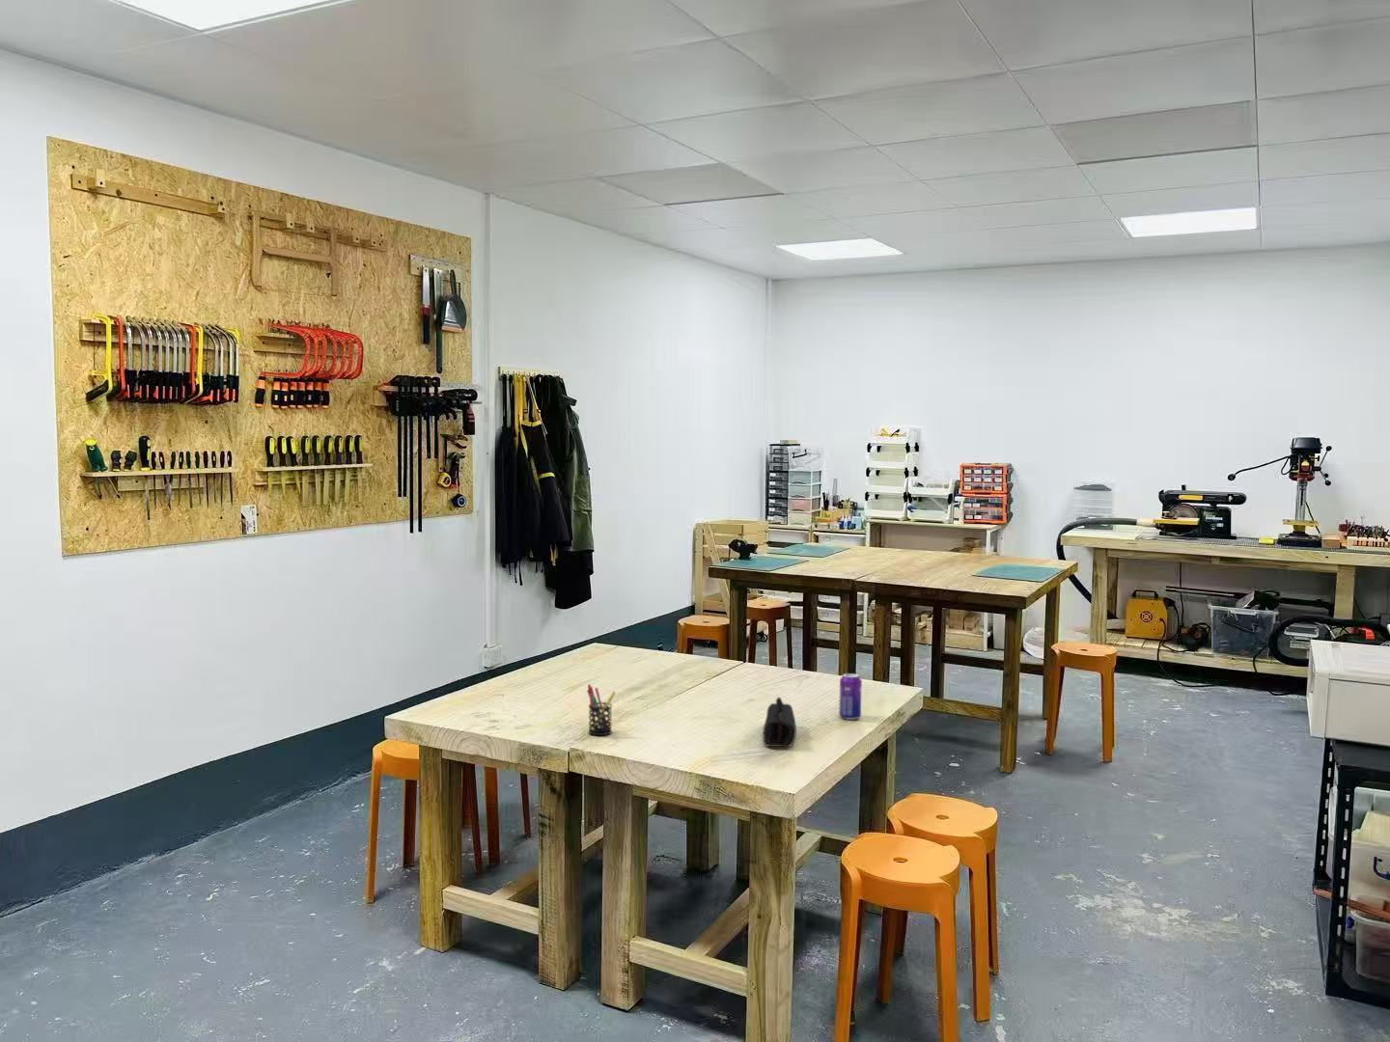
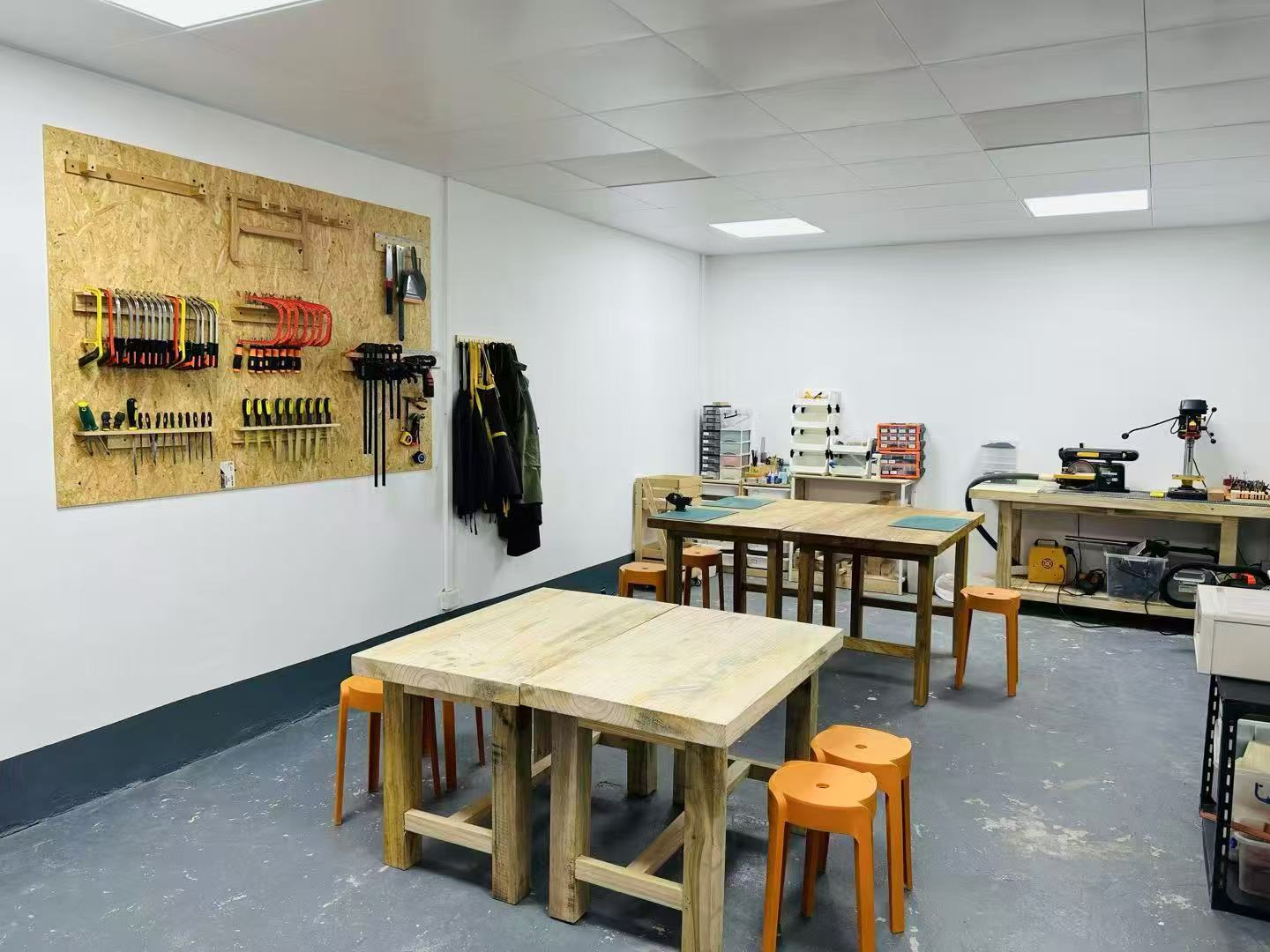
- pencil case [763,696,797,748]
- pen holder [586,683,617,737]
- beverage can [838,672,862,720]
